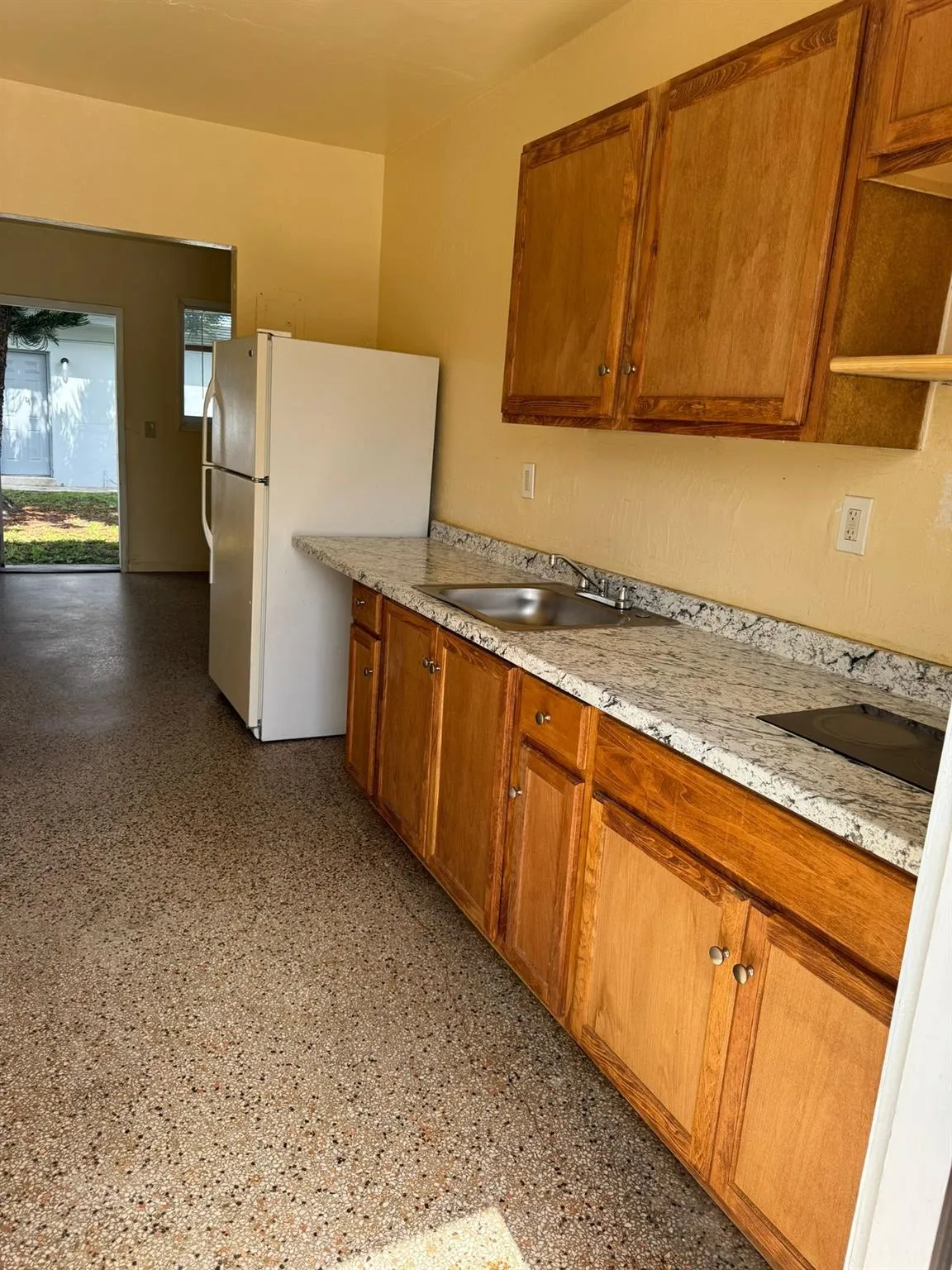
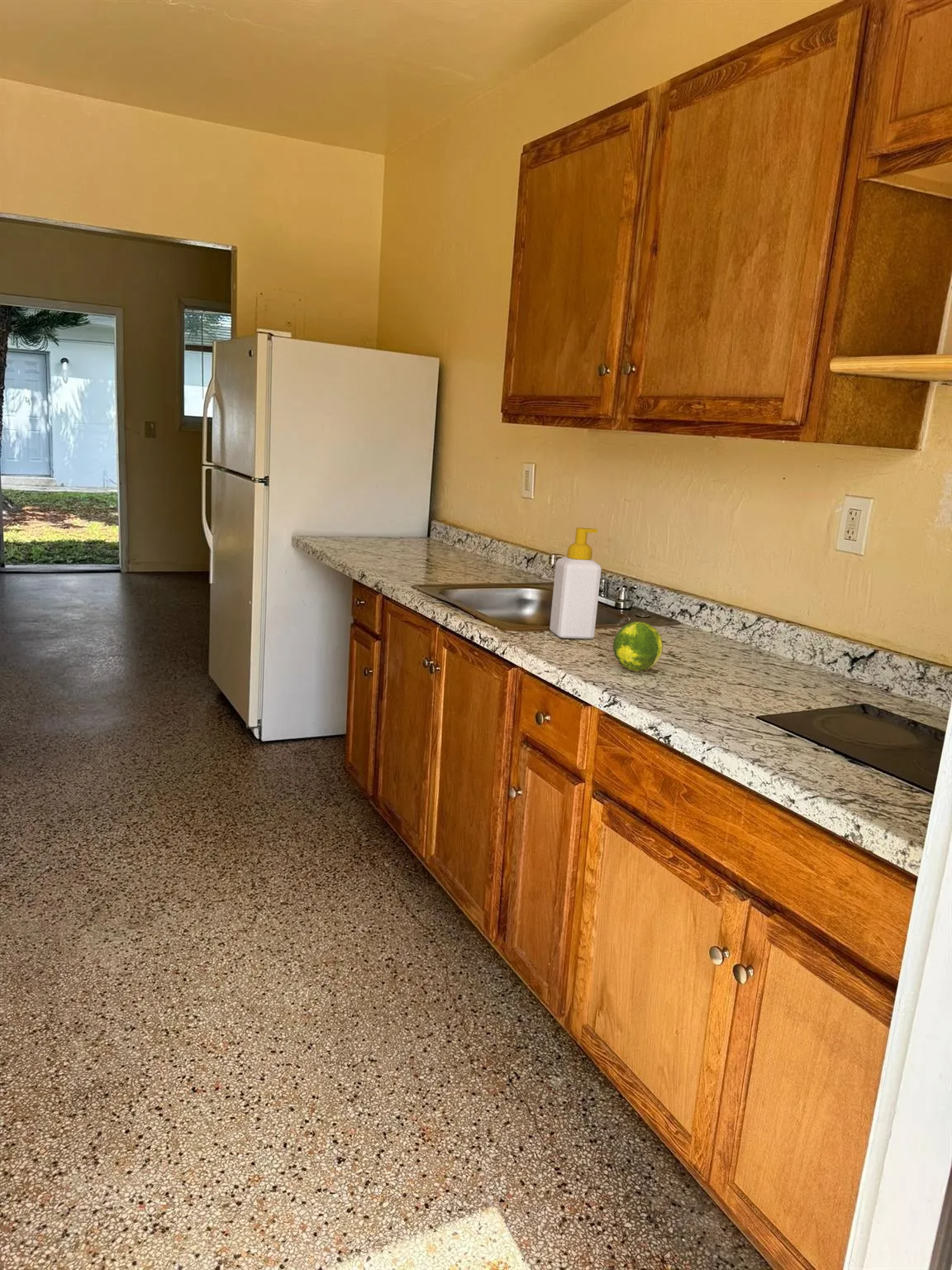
+ fruit [612,621,664,672]
+ soap bottle [549,527,602,639]
